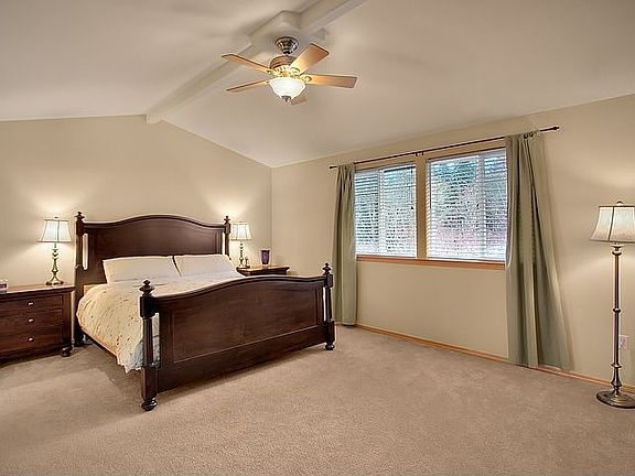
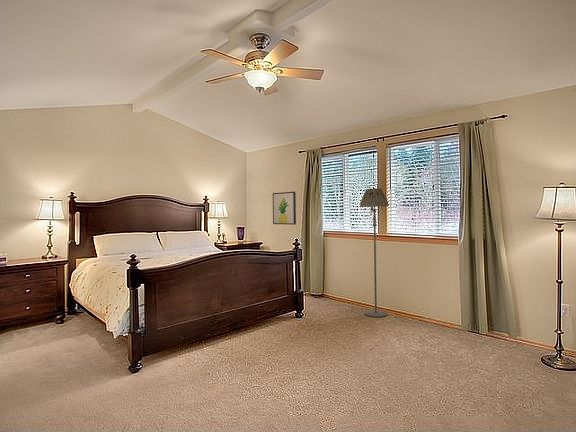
+ floor lamp [359,187,390,318]
+ wall art [272,191,297,226]
